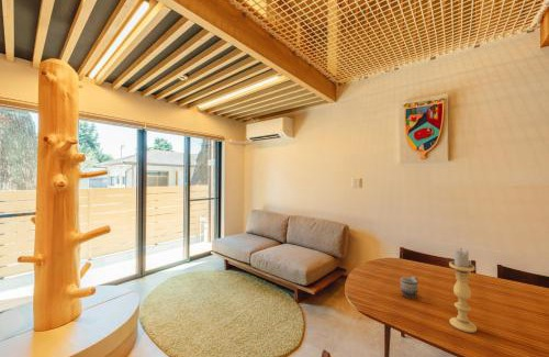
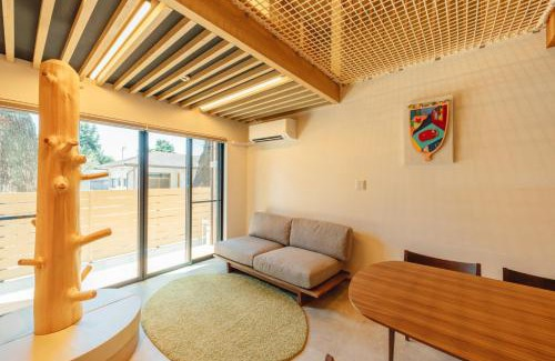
- candle holder [448,247,478,334]
- mug [400,275,419,300]
